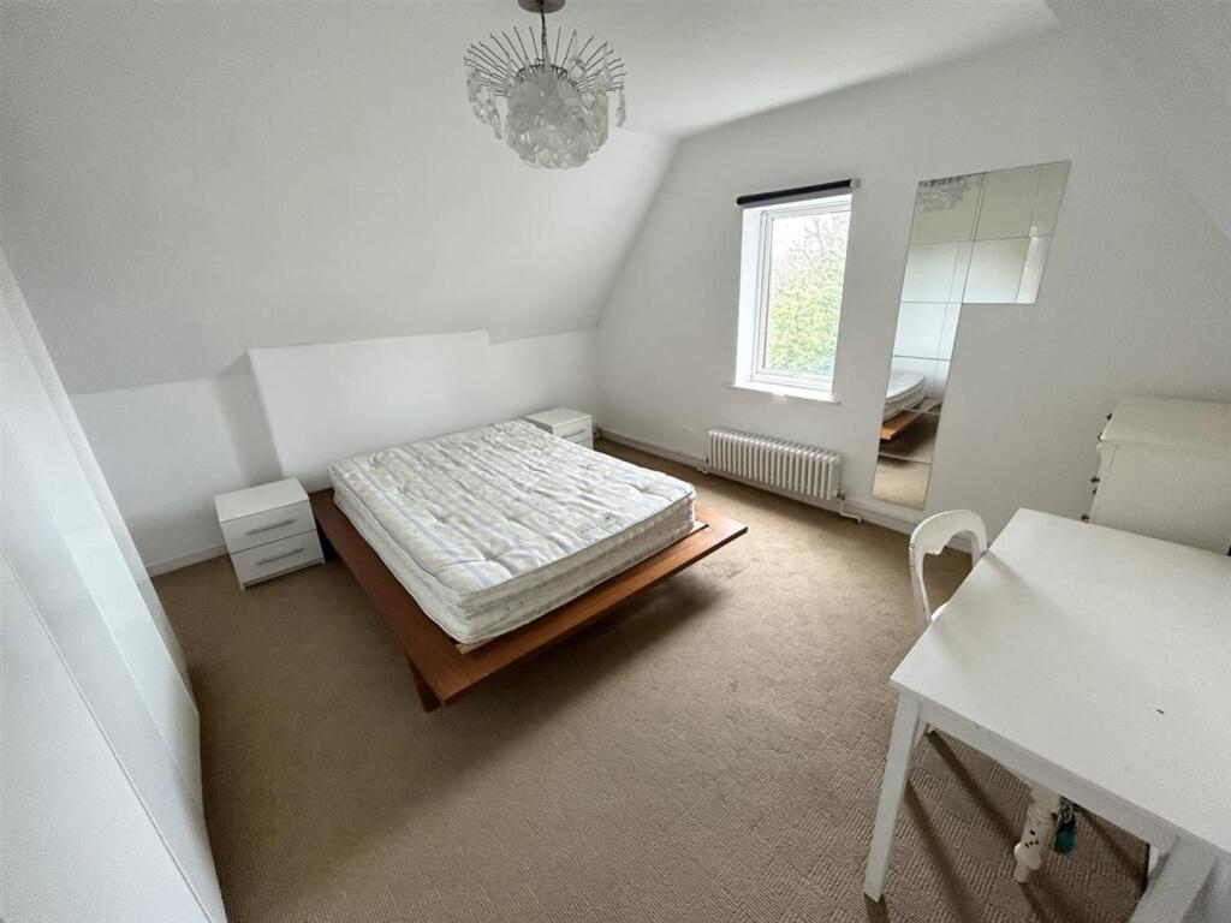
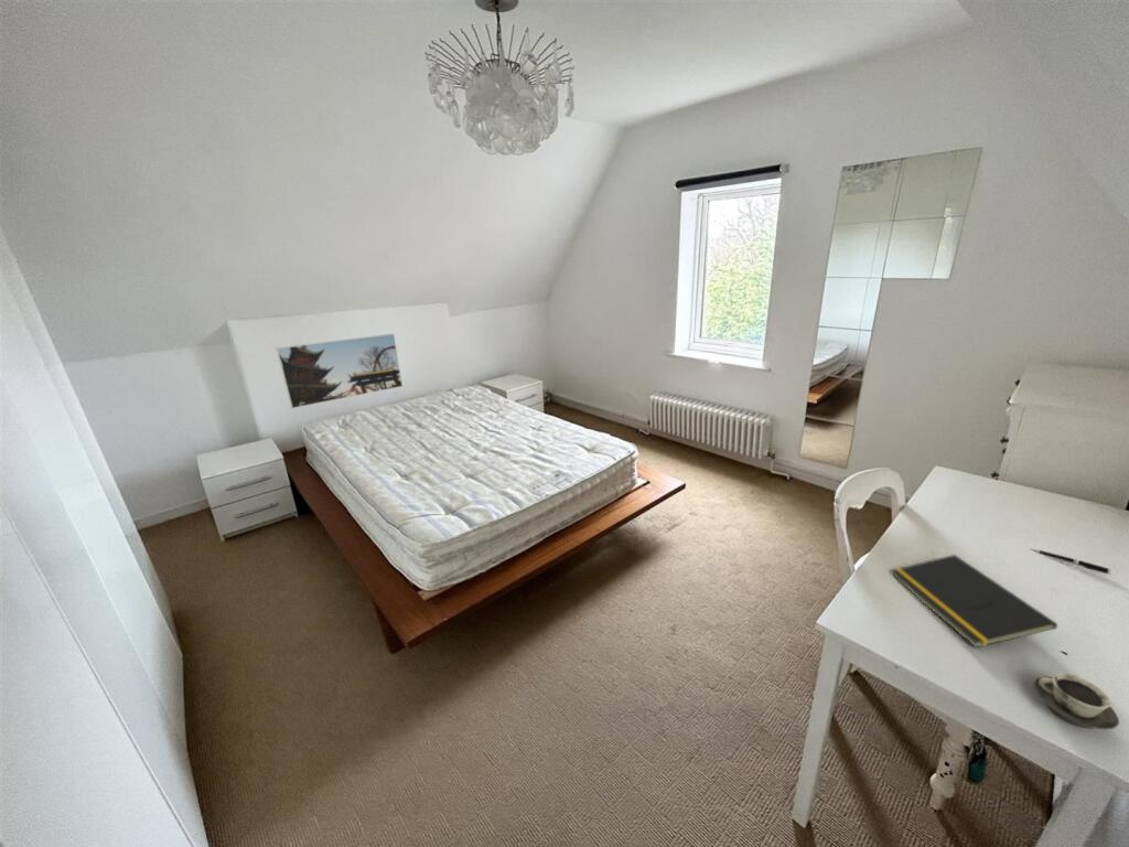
+ notepad [890,554,1058,648]
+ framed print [275,333,404,409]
+ pen [1029,547,1112,576]
+ cup [1033,672,1120,731]
